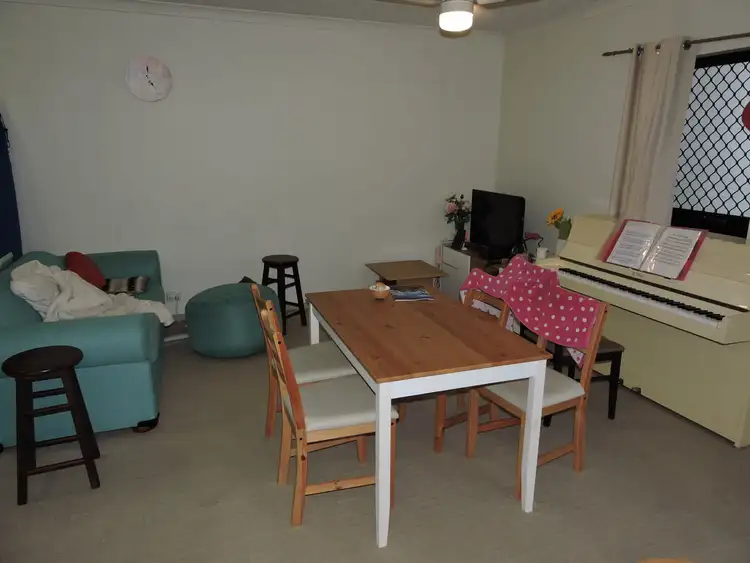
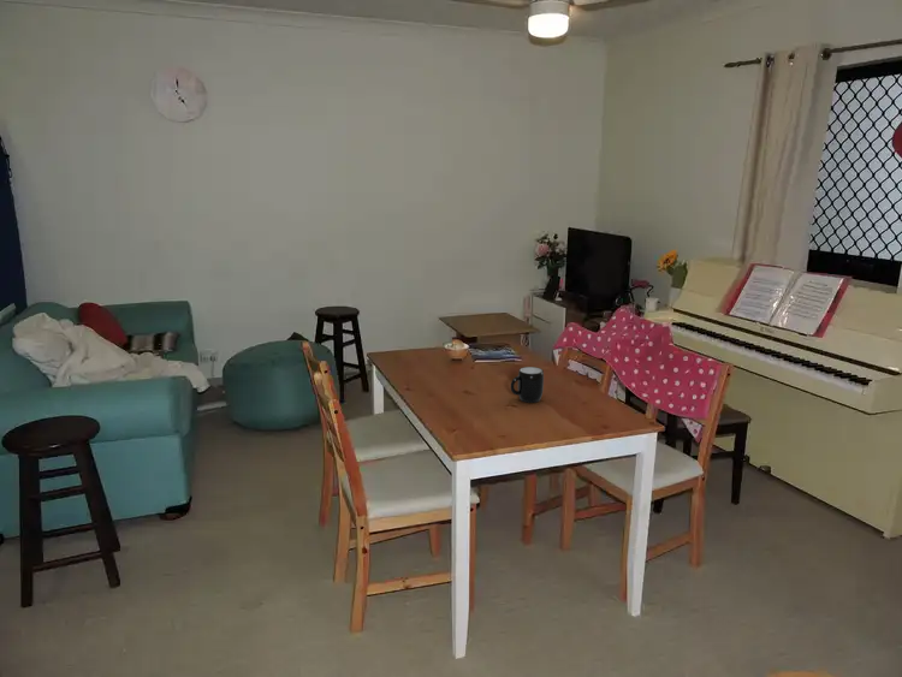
+ mug [510,366,545,404]
